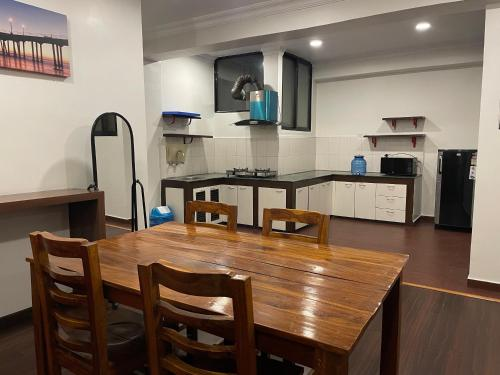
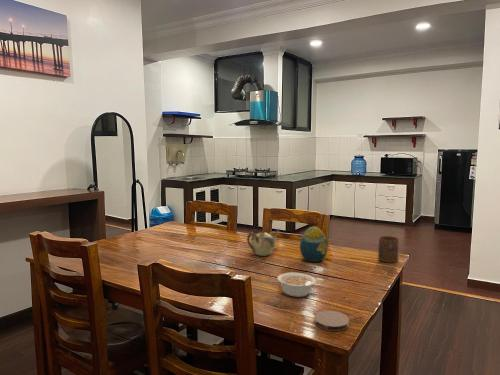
+ cup [377,235,400,264]
+ coaster [313,310,350,332]
+ teapot [246,227,281,257]
+ legume [276,272,317,298]
+ decorative egg [299,226,329,263]
